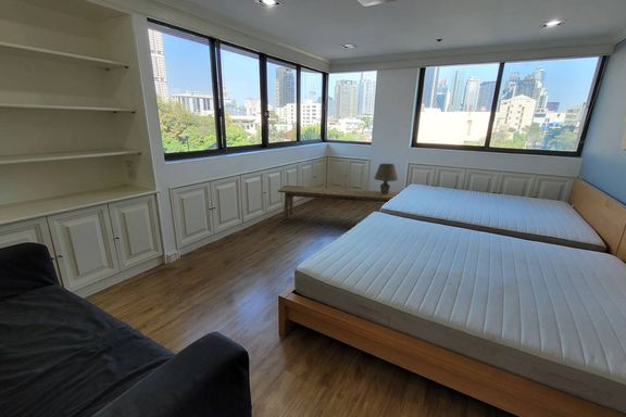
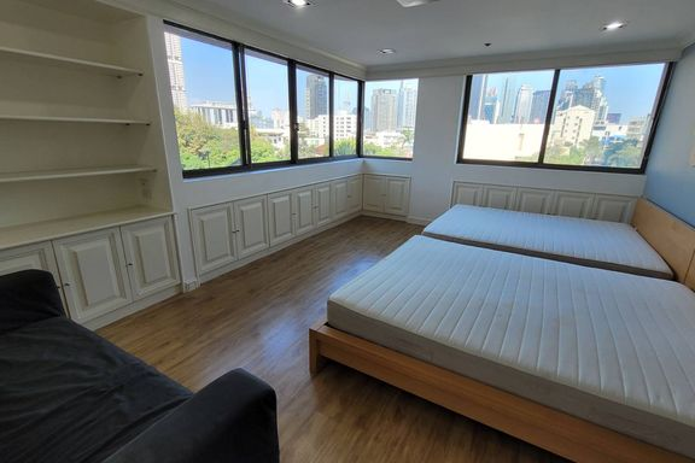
- table lamp [373,163,399,194]
- bench [276,185,400,220]
